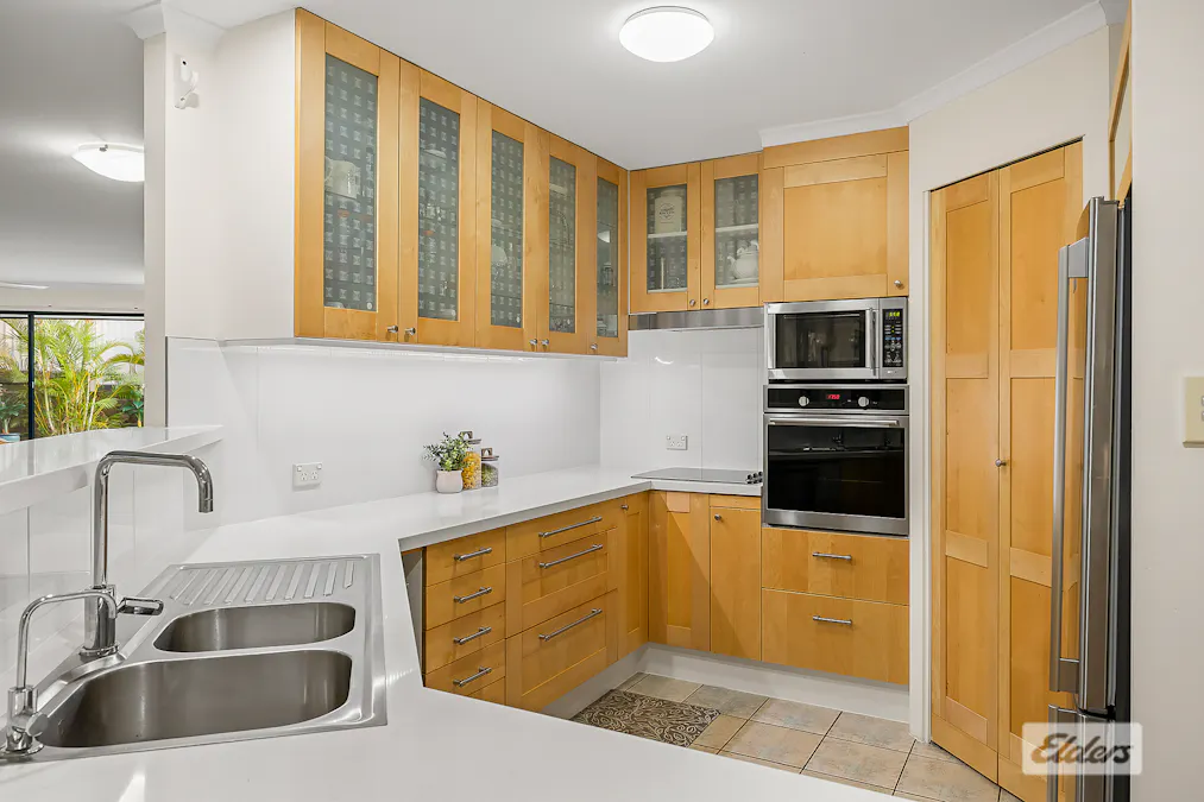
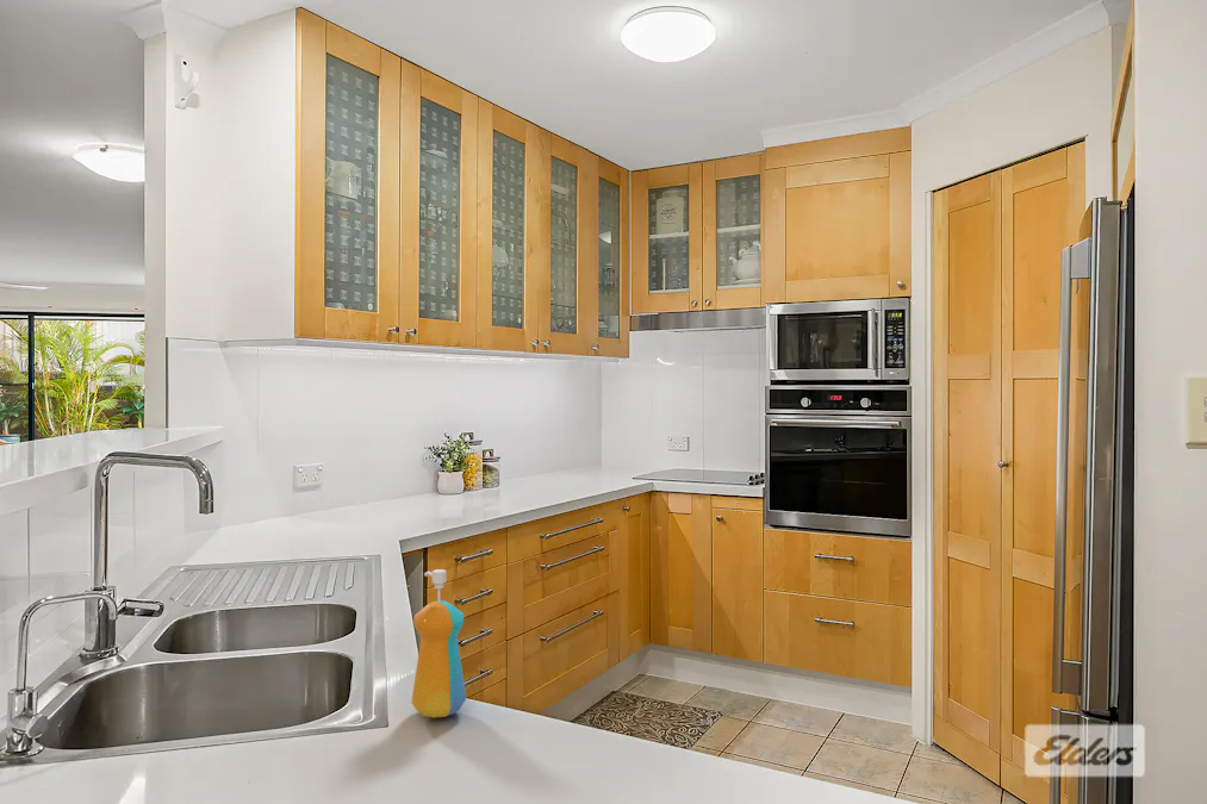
+ soap dispenser [410,568,467,718]
